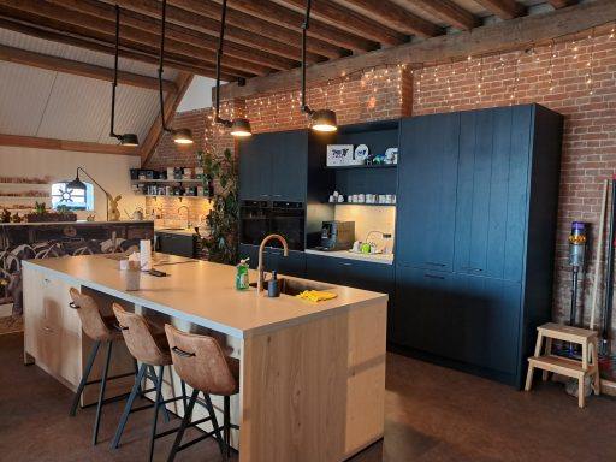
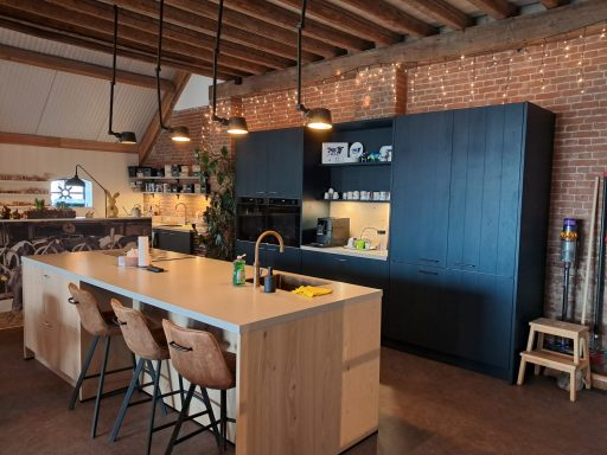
- utensil holder [124,259,149,291]
